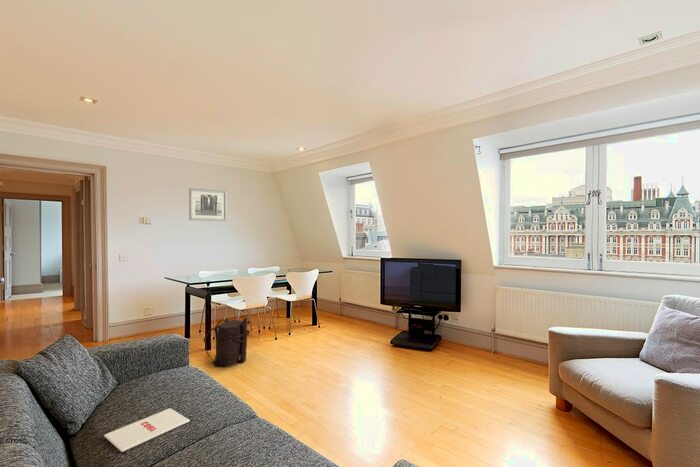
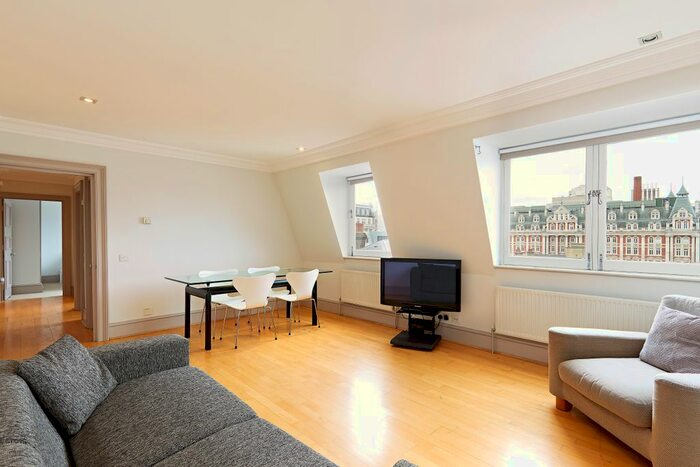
- backpack [203,317,251,368]
- wall art [188,187,228,222]
- magazine [103,407,191,453]
